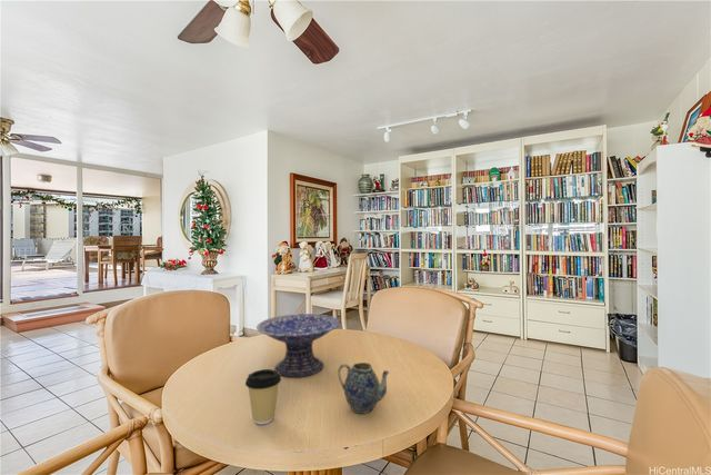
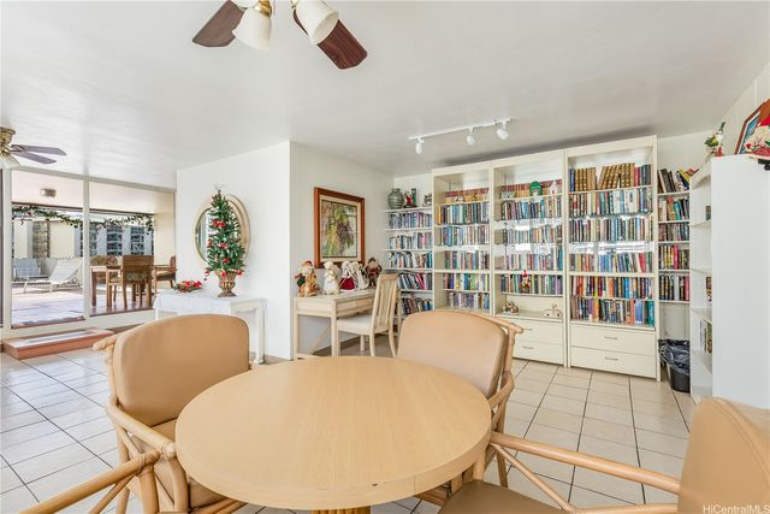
- coffee cup [244,368,282,425]
- decorative bowl [256,313,341,378]
- teapot [337,362,390,415]
